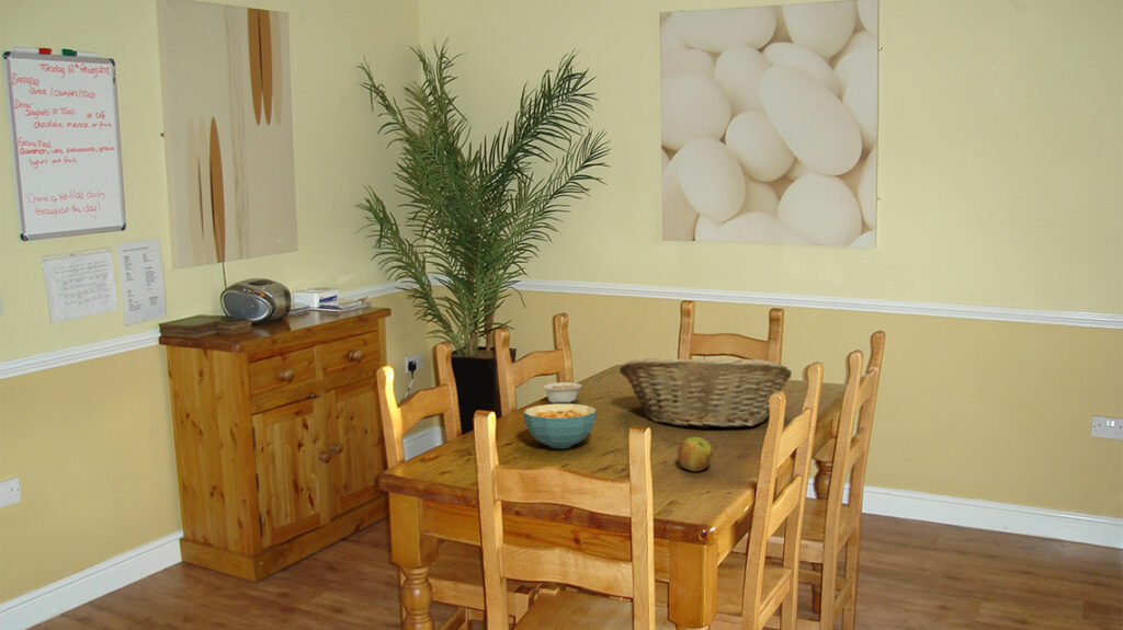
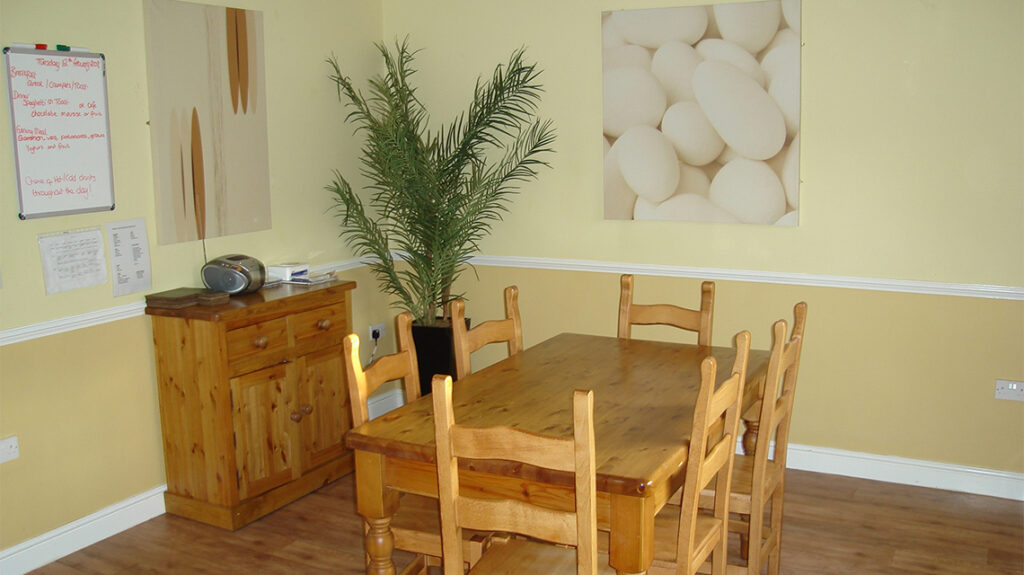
- fruit basket [619,354,793,428]
- legume [540,381,582,404]
- apple [677,436,714,472]
- cereal bowl [522,403,598,450]
